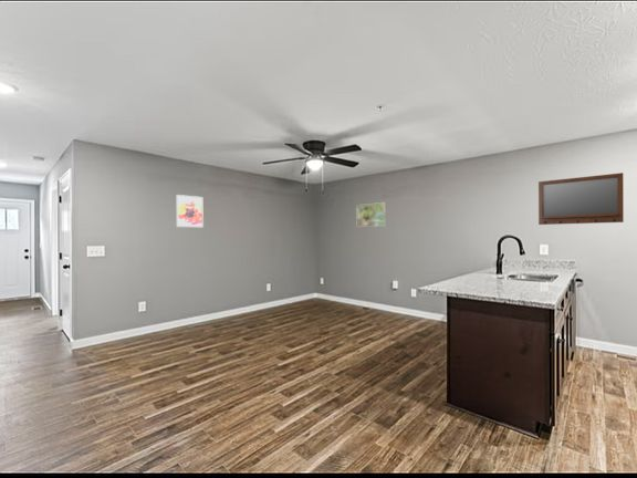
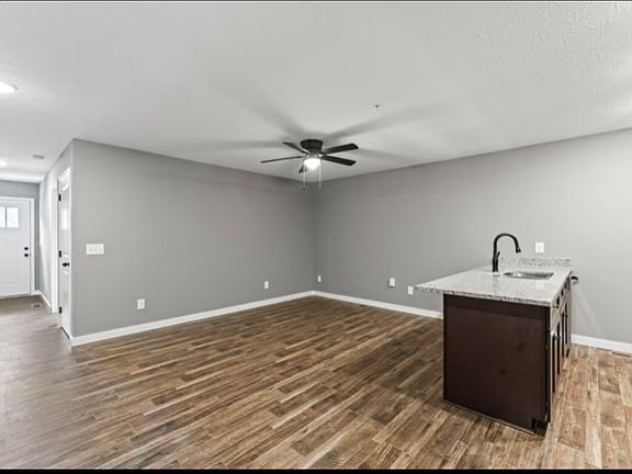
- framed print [176,194,205,228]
- home mirror [537,172,625,226]
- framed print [355,201,387,228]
